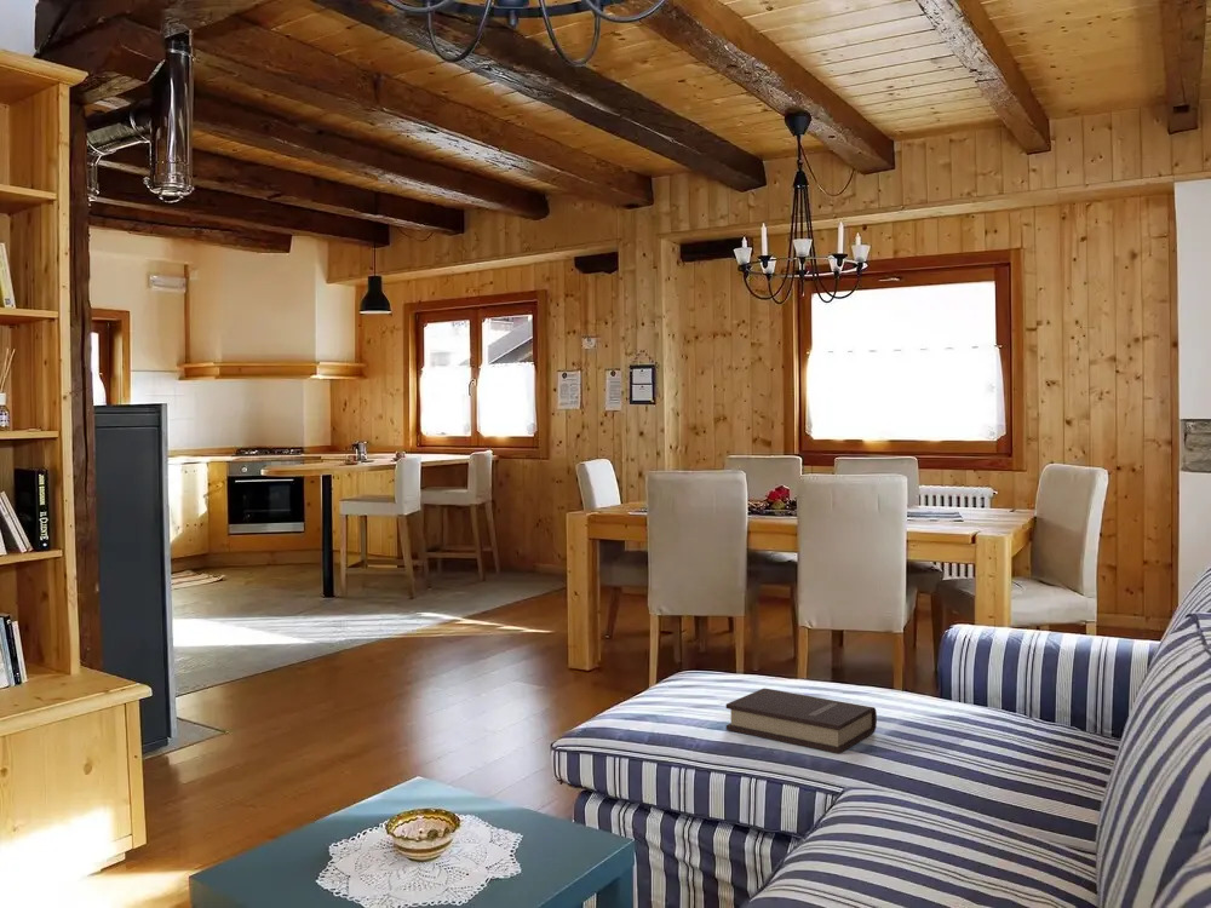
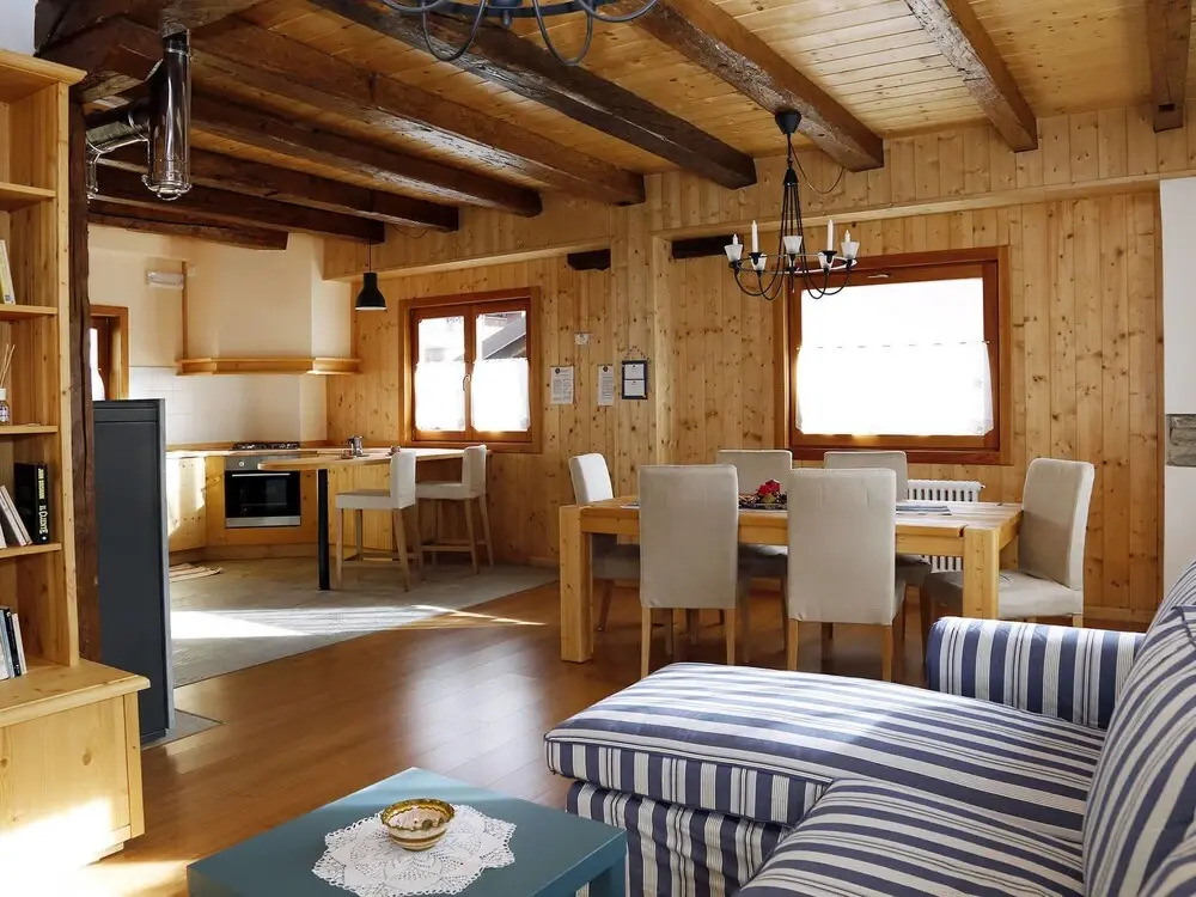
- book [725,688,878,754]
